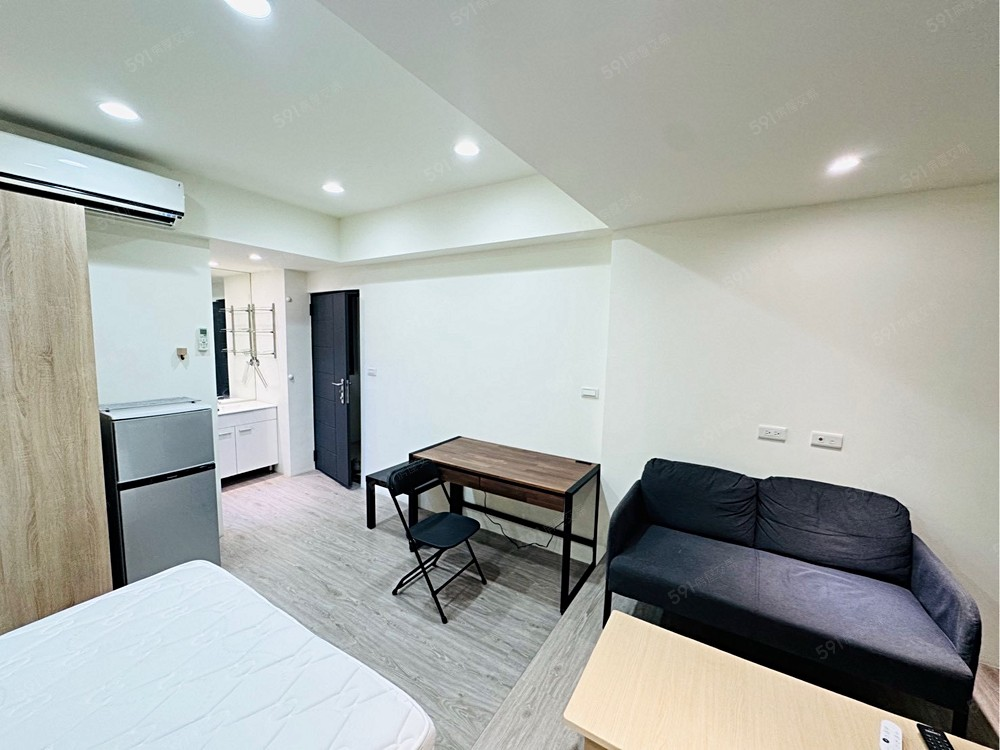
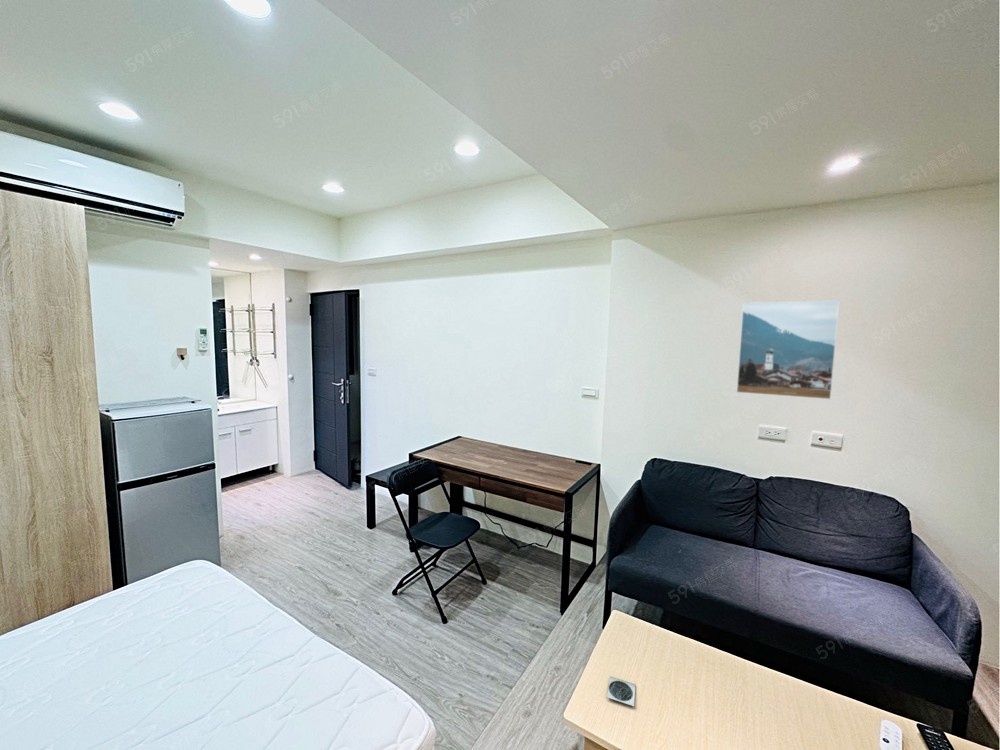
+ coaster [606,675,636,707]
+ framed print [735,299,841,400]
